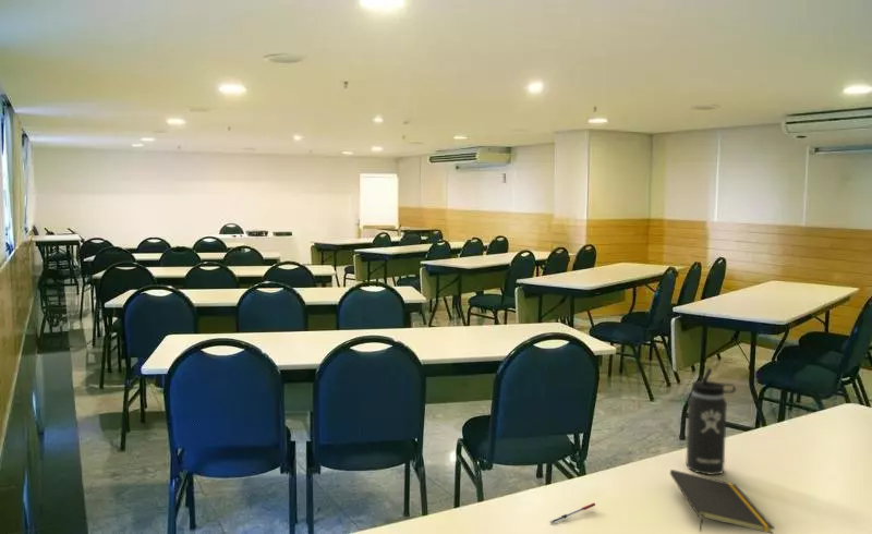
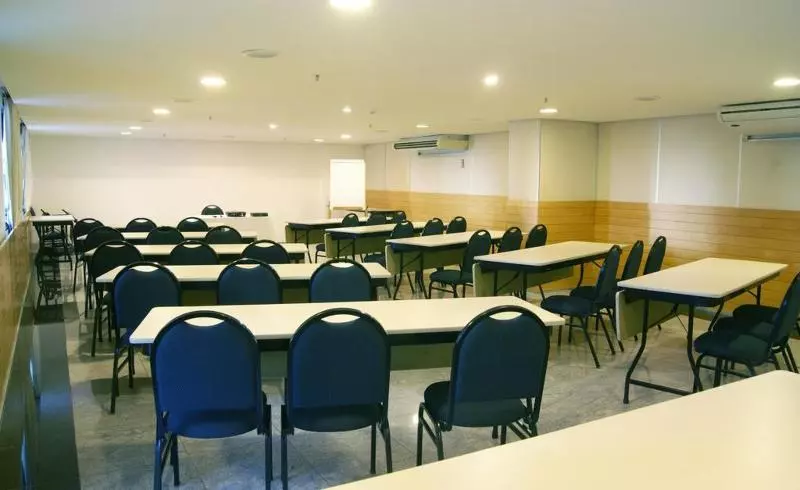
- notepad [669,469,776,534]
- pen [548,501,596,524]
- thermos bottle [685,366,737,476]
